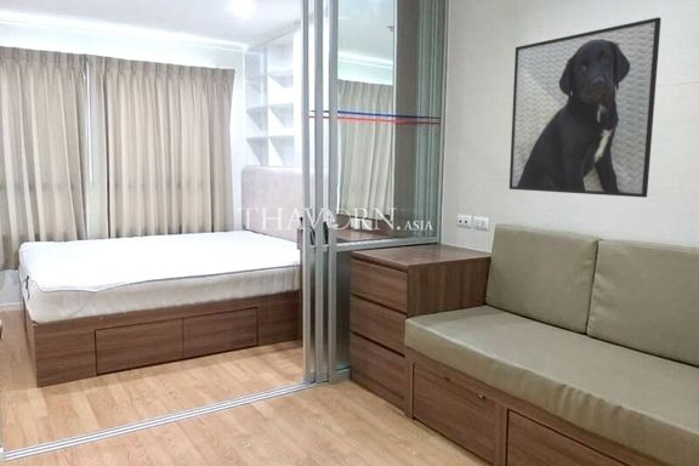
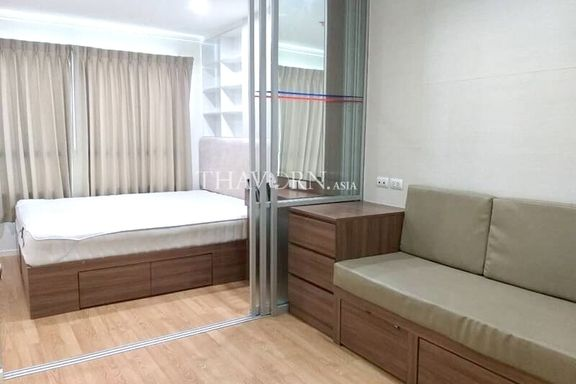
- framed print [508,16,663,199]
